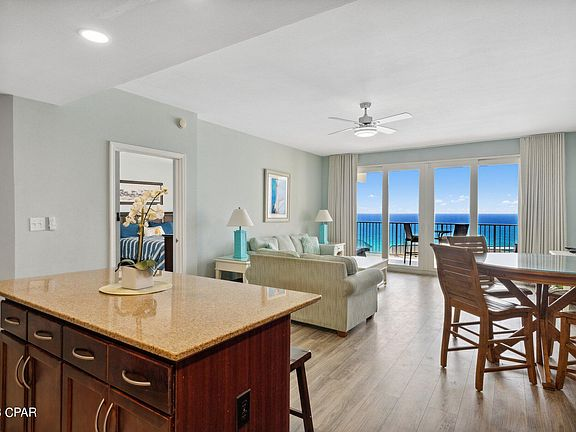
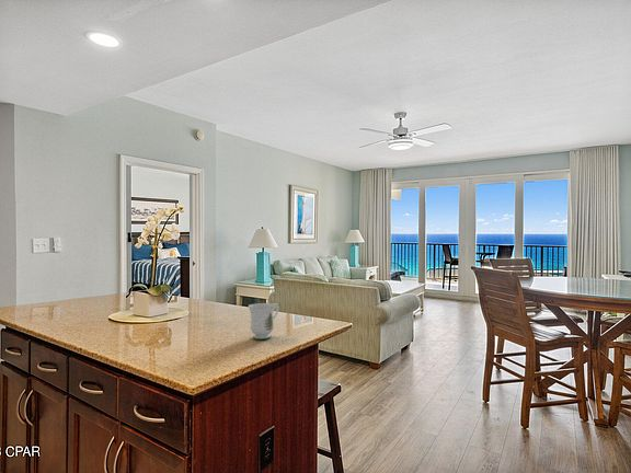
+ mug [248,302,279,341]
